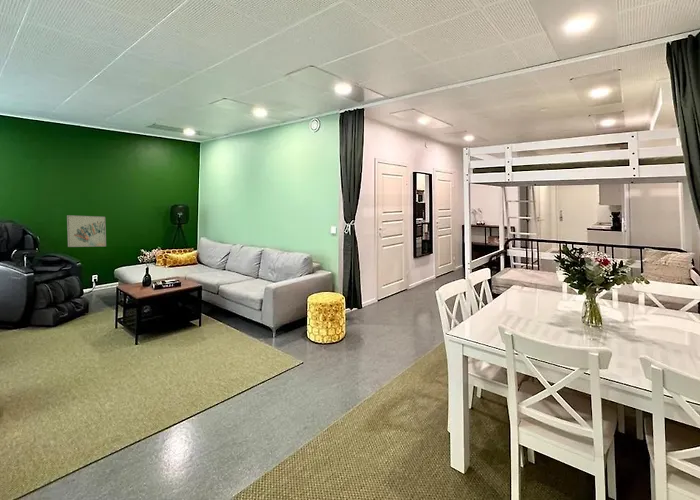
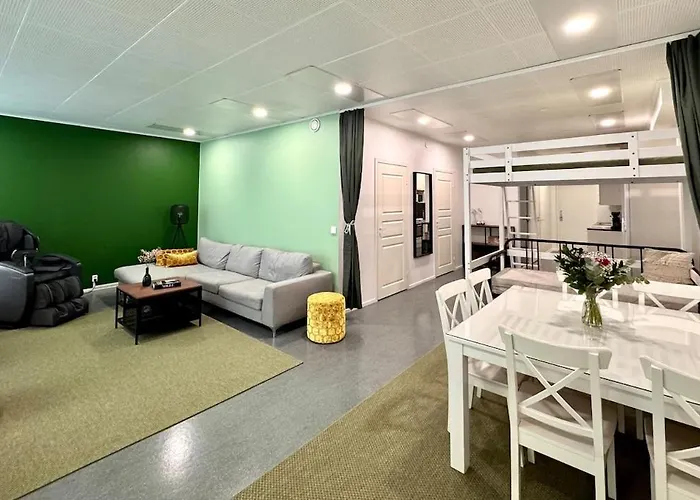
- wall art [66,214,107,248]
